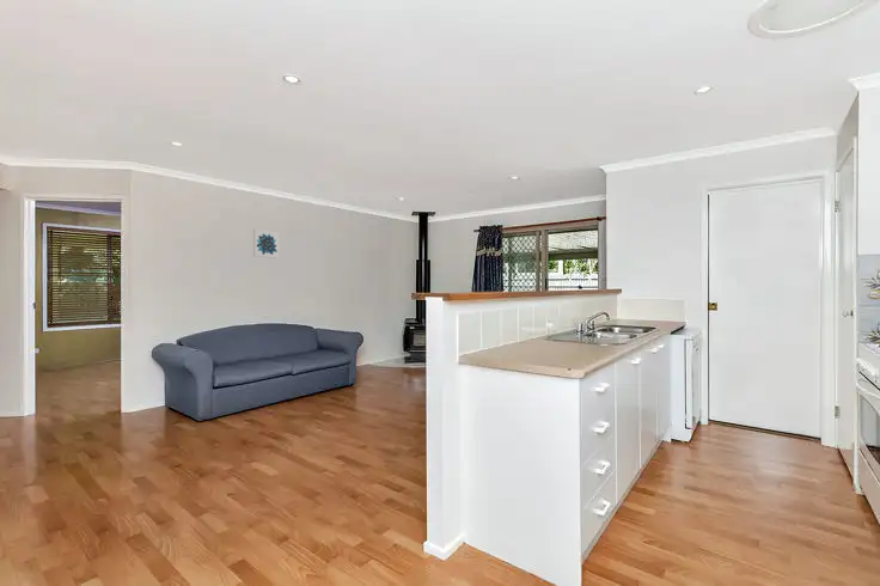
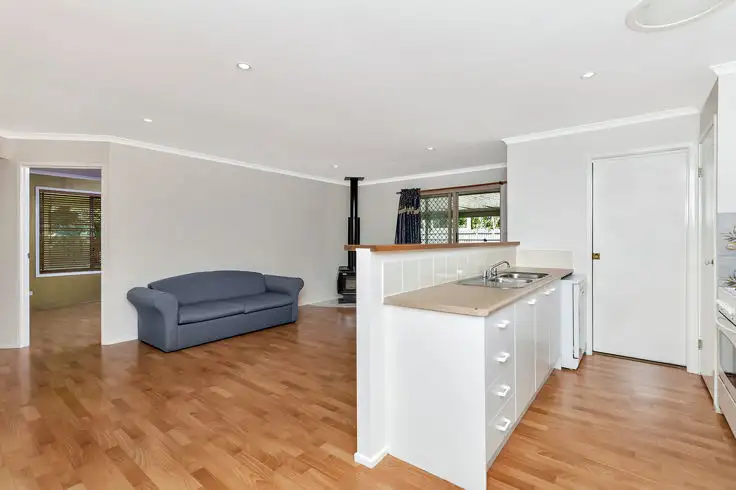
- wall art [252,228,280,260]
